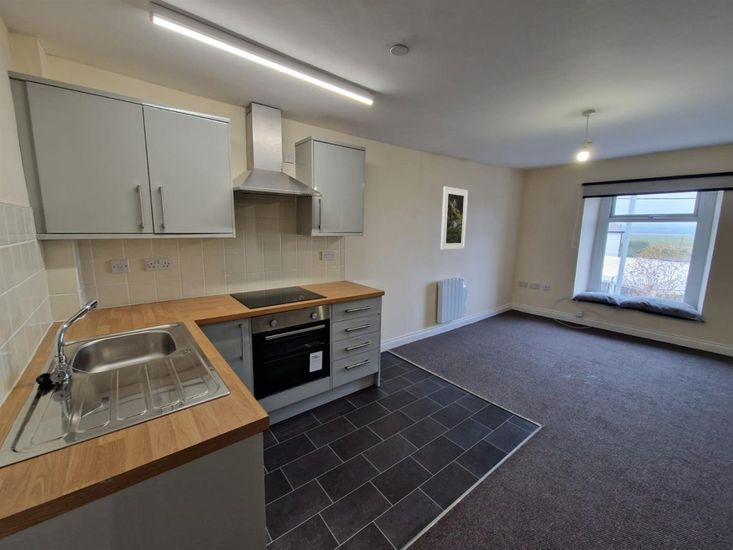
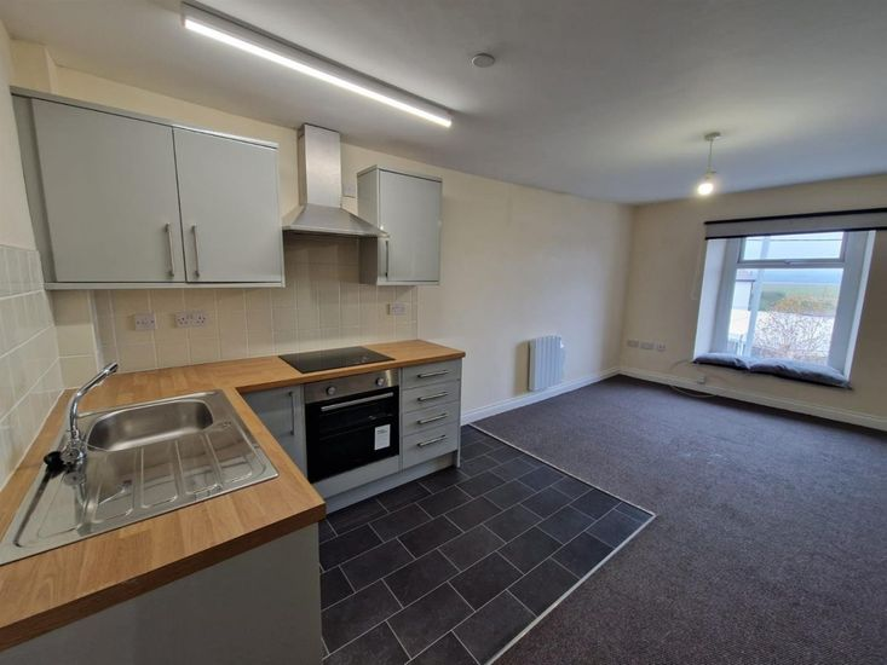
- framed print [440,186,469,251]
